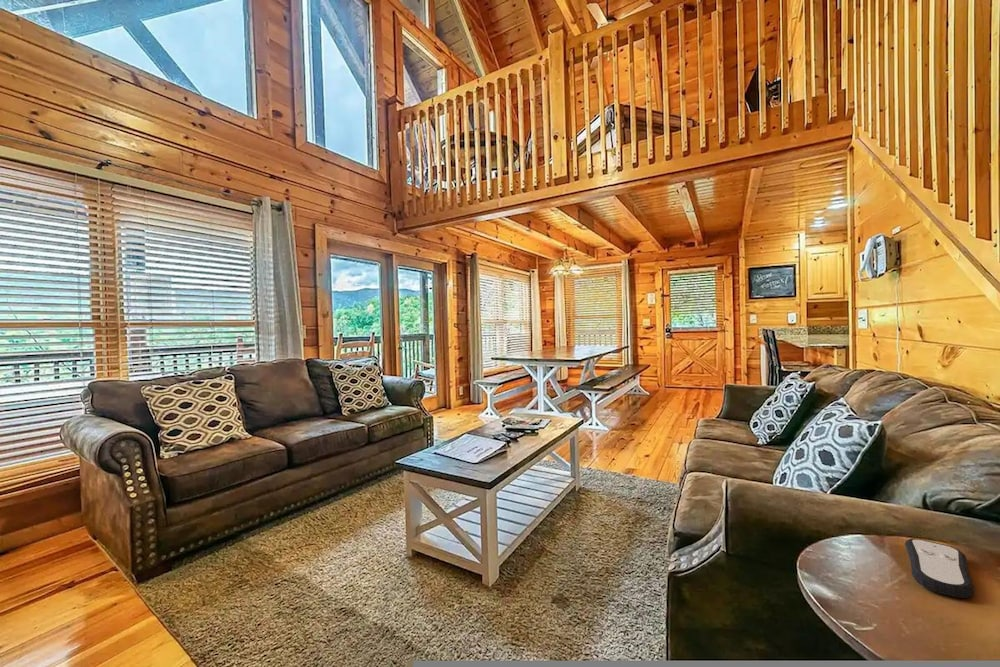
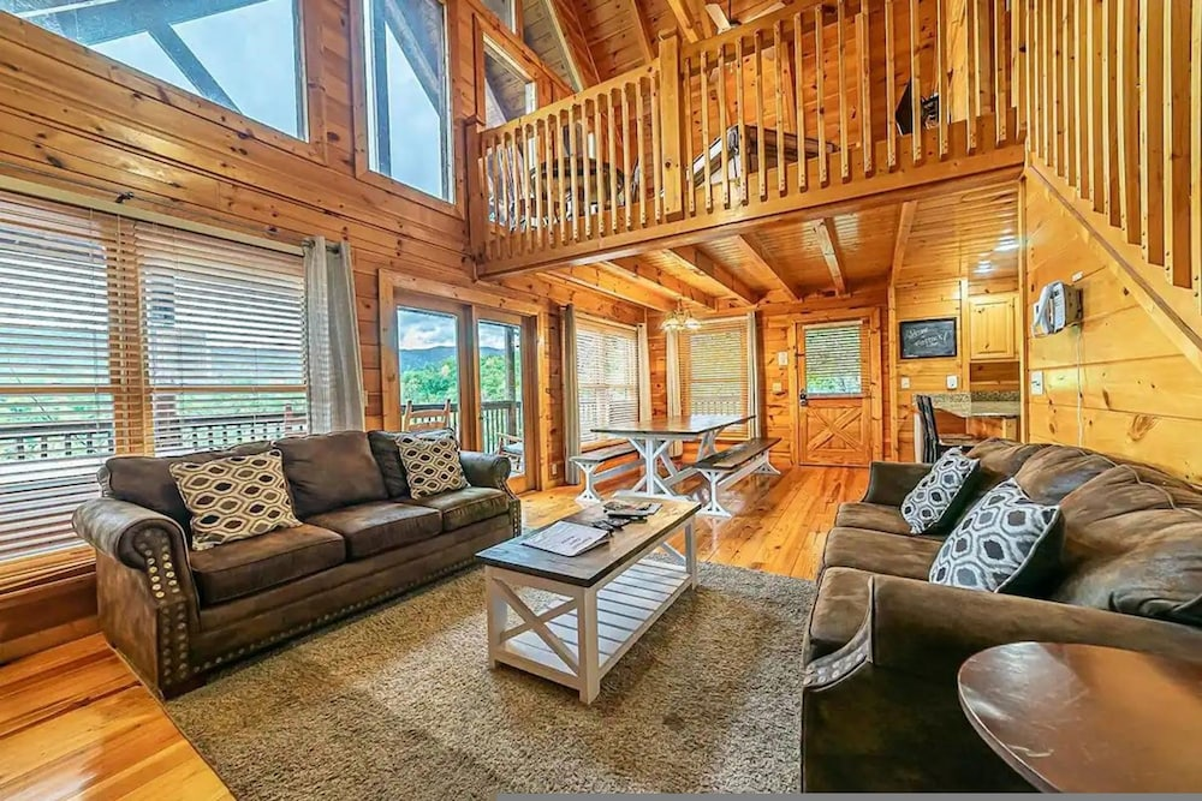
- remote control [904,538,976,599]
